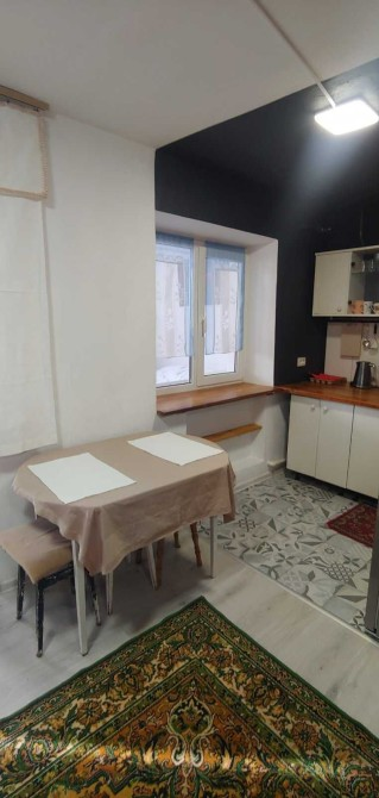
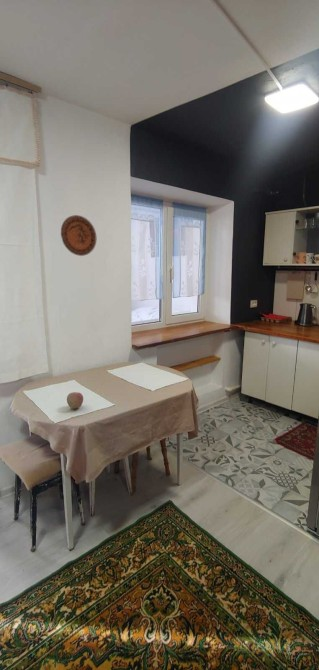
+ apple [66,391,84,409]
+ decorative plate [60,214,97,257]
